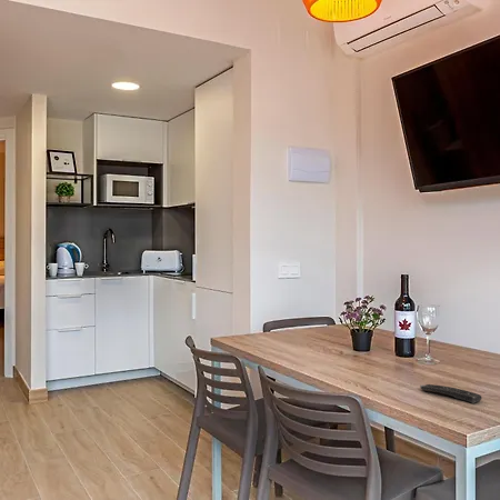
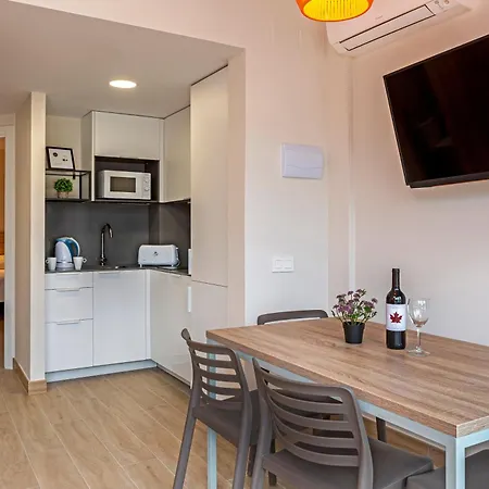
- remote control [419,383,483,404]
